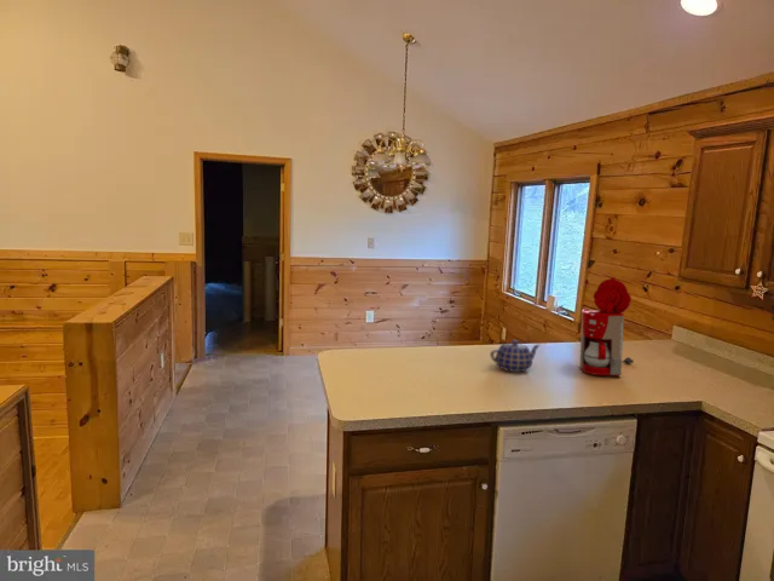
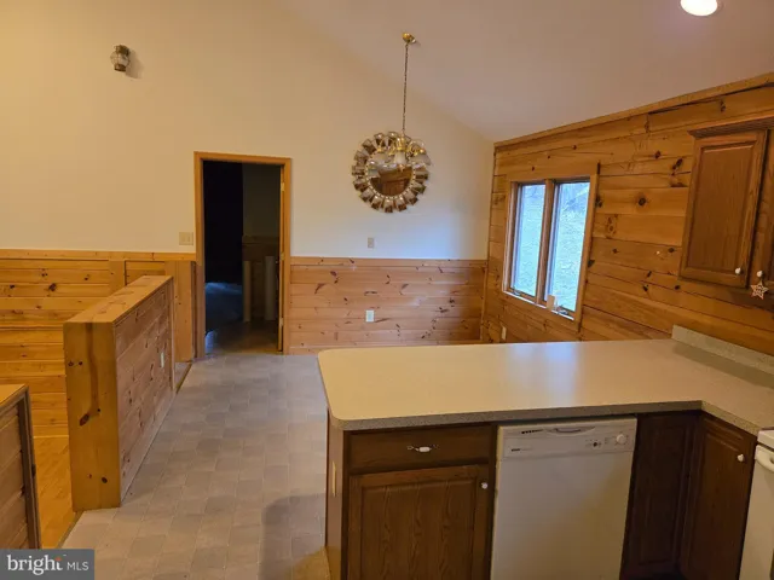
- coffee maker [578,276,635,376]
- teapot [489,339,541,373]
